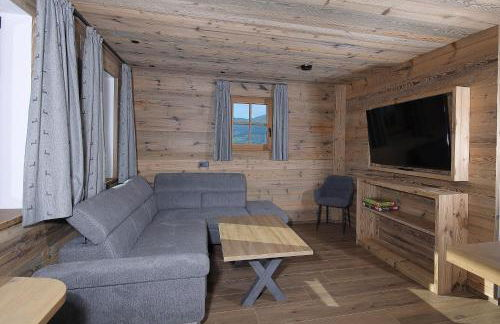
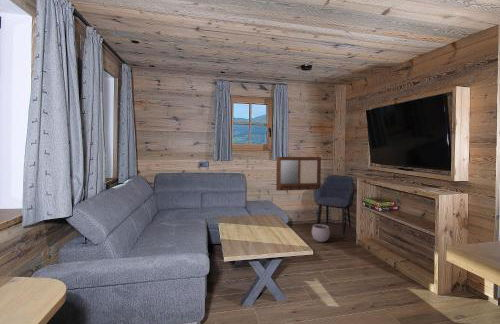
+ writing board [275,156,322,192]
+ plant pot [311,220,331,243]
